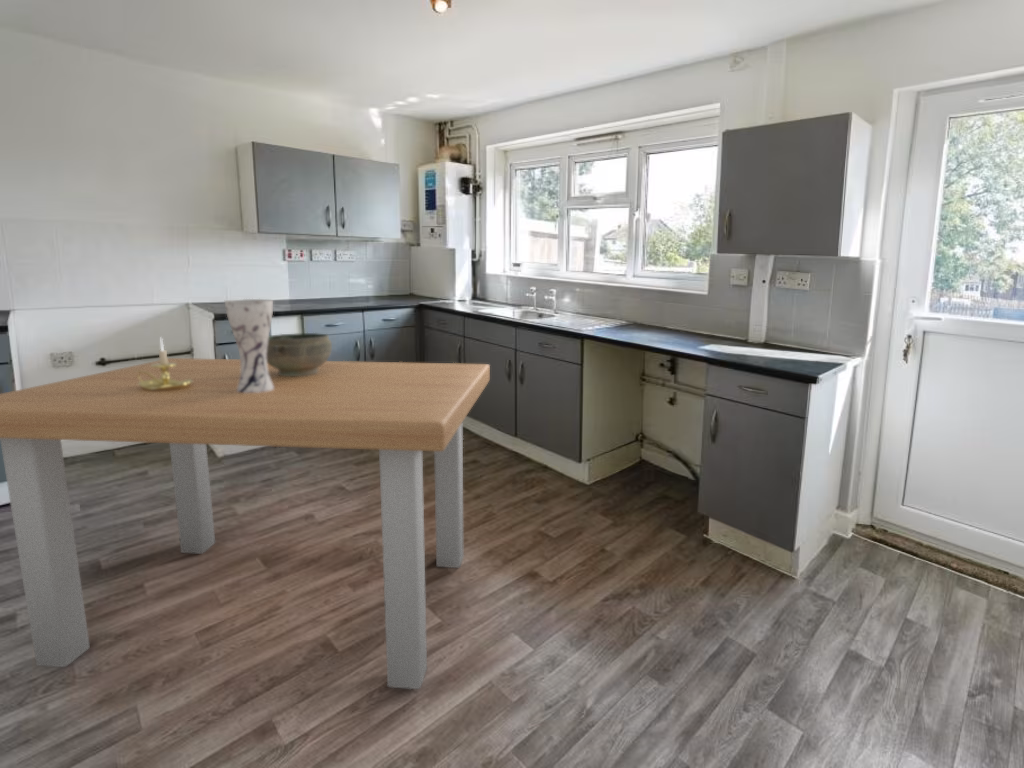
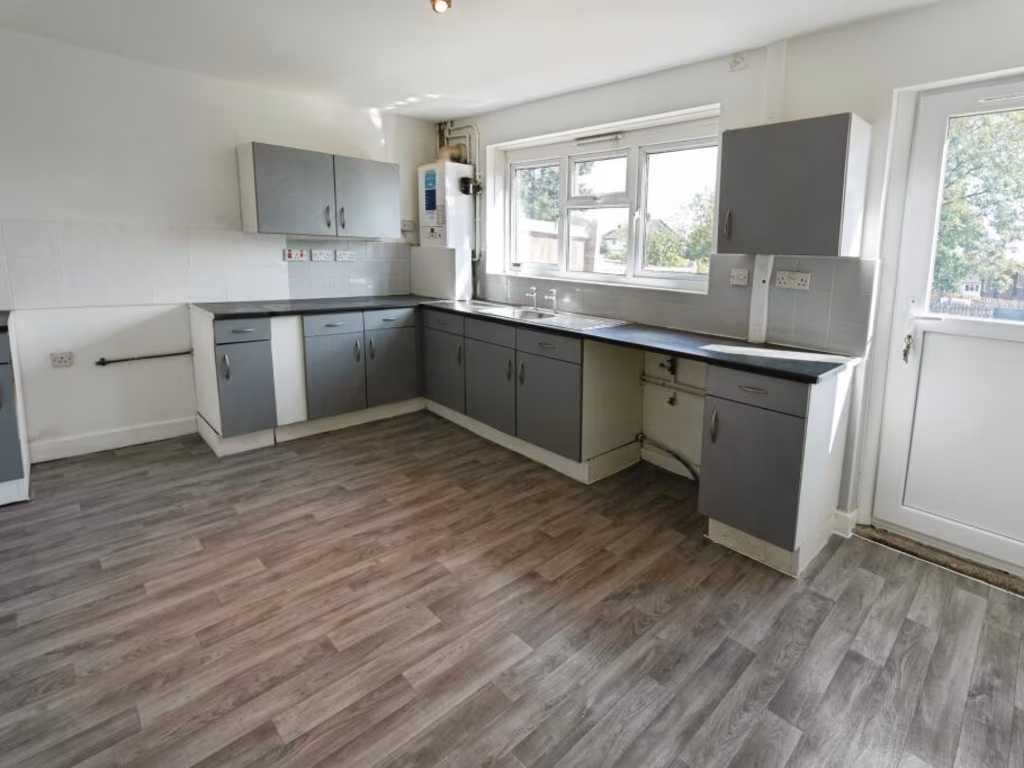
- dining table [0,357,491,690]
- bowl [266,332,333,376]
- candle holder [134,336,193,391]
- vase [223,298,274,393]
